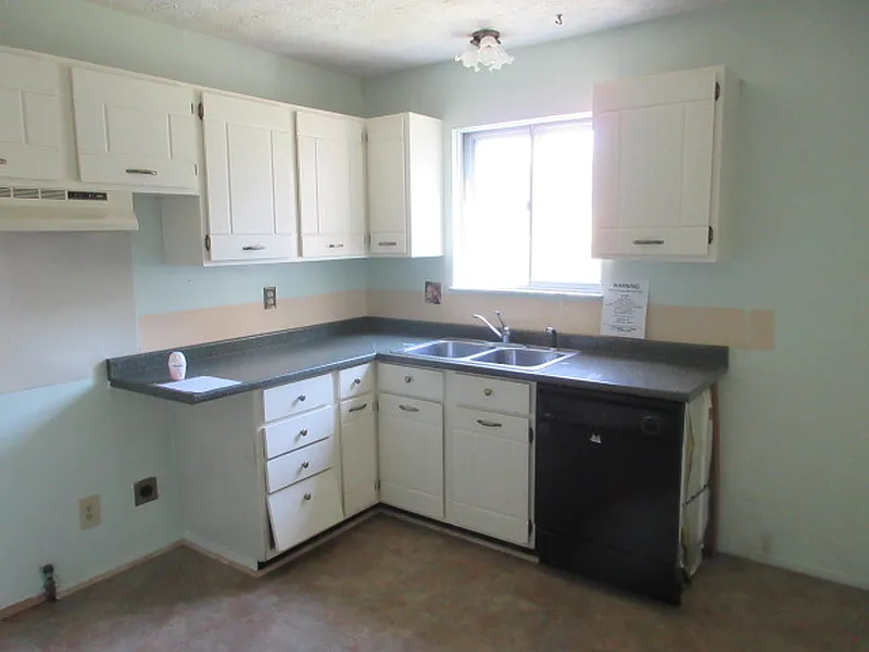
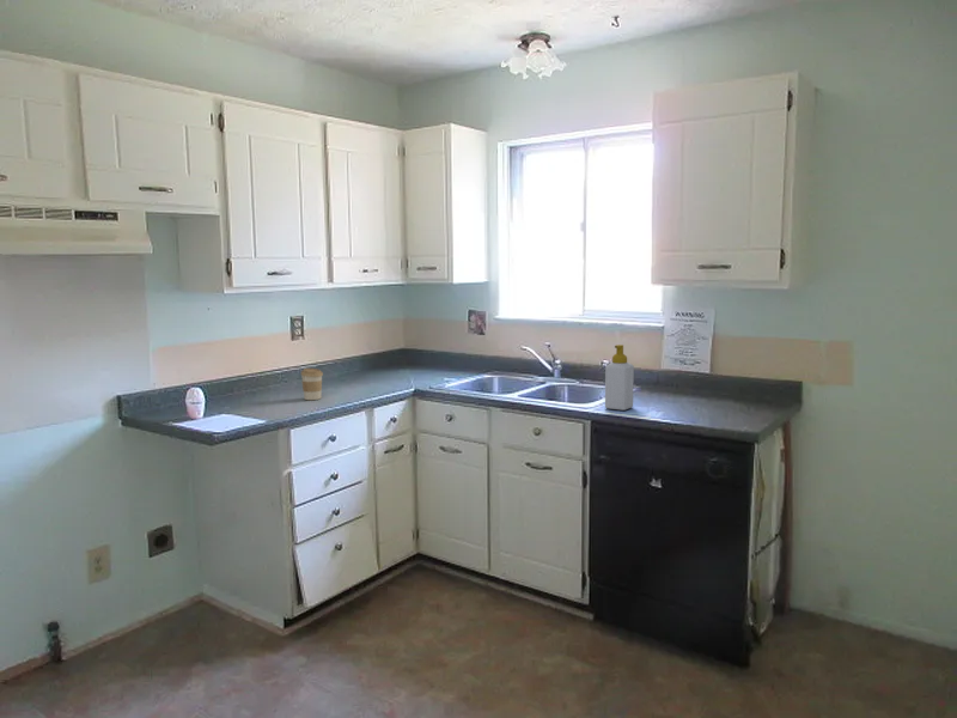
+ coffee cup [299,367,324,401]
+ soap bottle [604,343,635,412]
